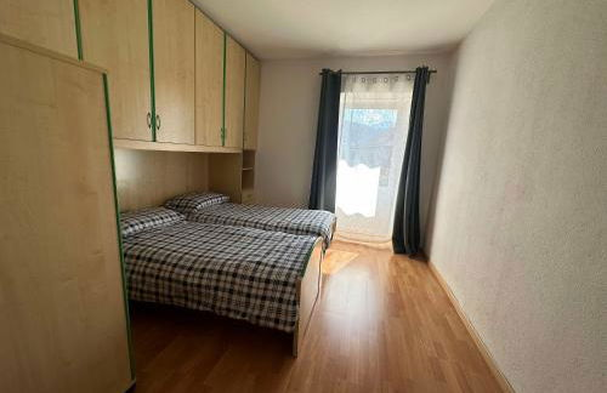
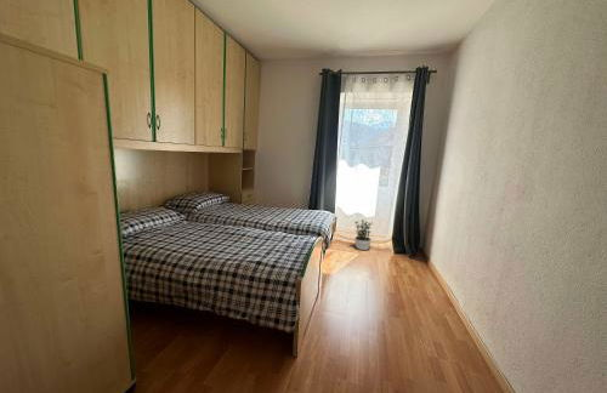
+ potted plant [352,218,374,251]
